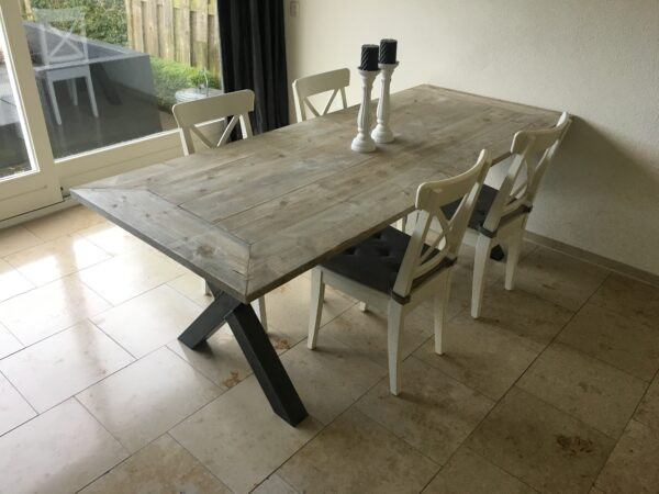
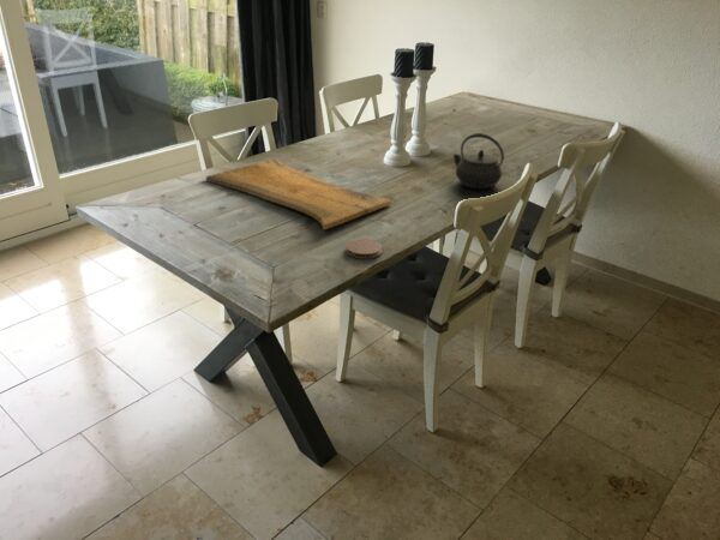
+ kettle [452,132,505,190]
+ cutting board [205,157,392,230]
+ coaster [346,238,383,259]
